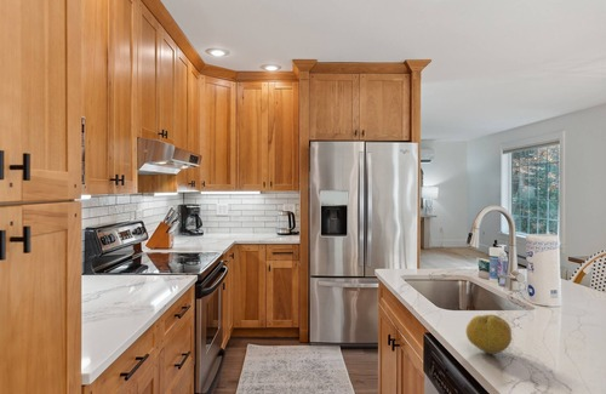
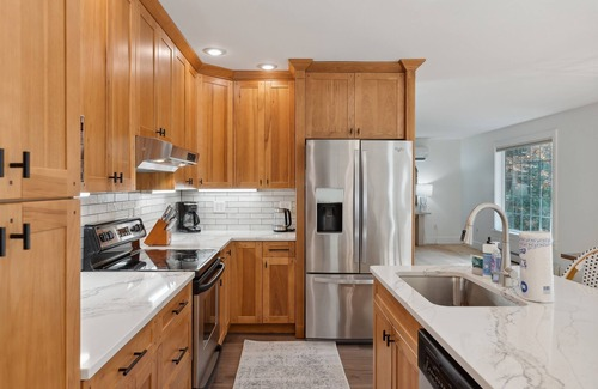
- fruit [465,313,513,355]
